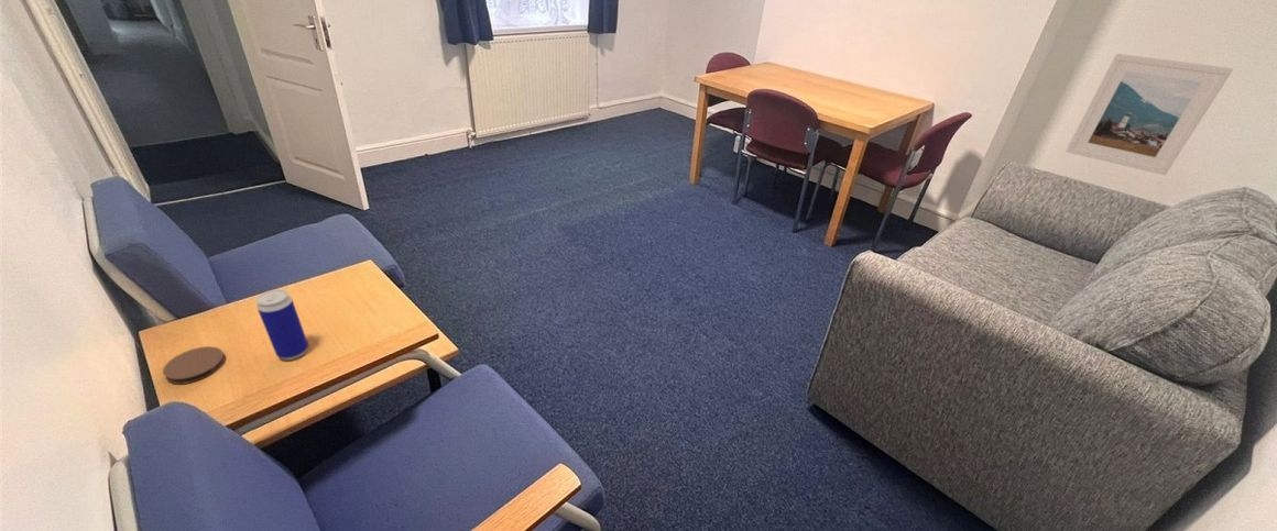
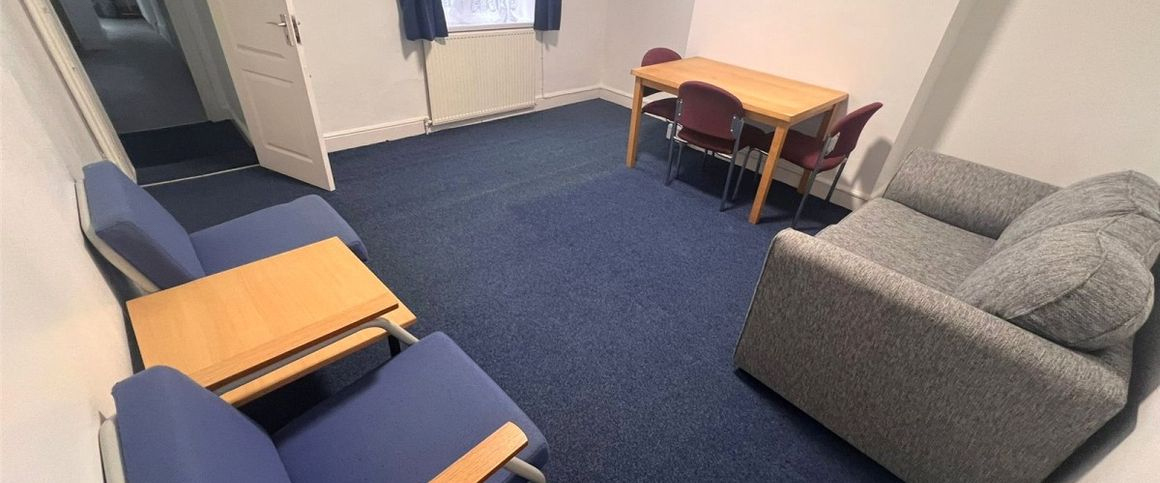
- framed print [1065,53,1234,176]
- coaster [162,345,227,385]
- beverage can [255,288,309,361]
